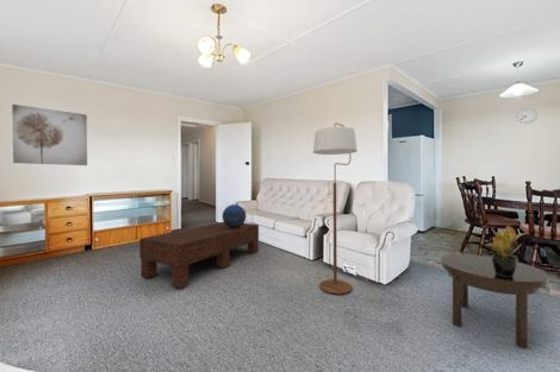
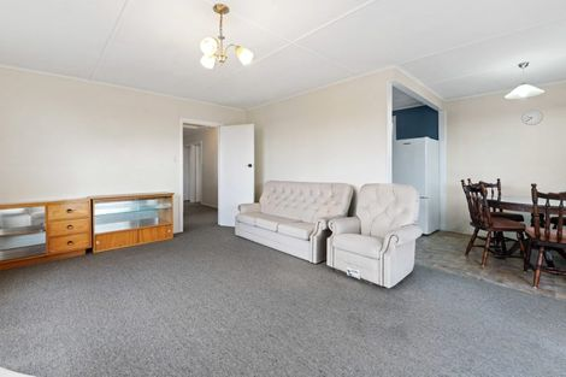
- potted plant [485,223,527,277]
- coffee table [138,221,260,289]
- side table [440,253,549,348]
- decorative sphere [222,203,248,228]
- wall art [11,103,88,166]
- floor lamp [312,122,359,295]
